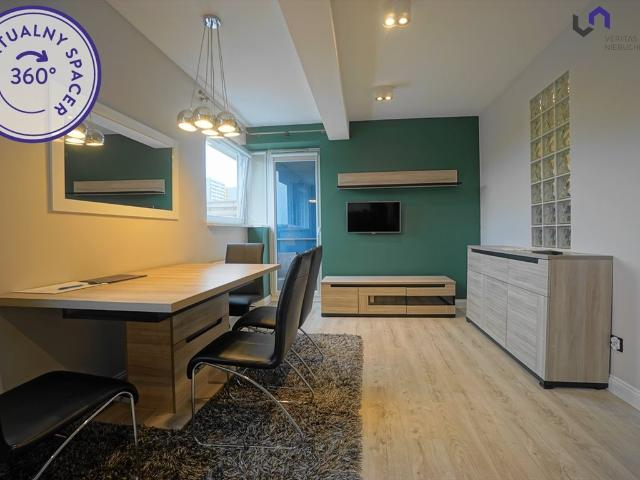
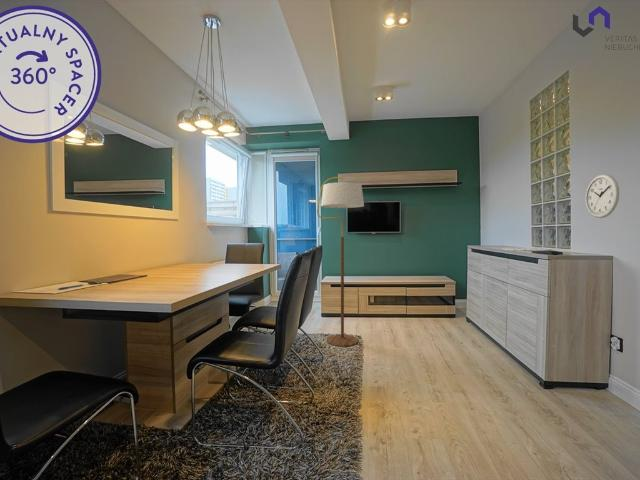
+ wall clock [585,173,620,219]
+ floor lamp [316,176,365,347]
